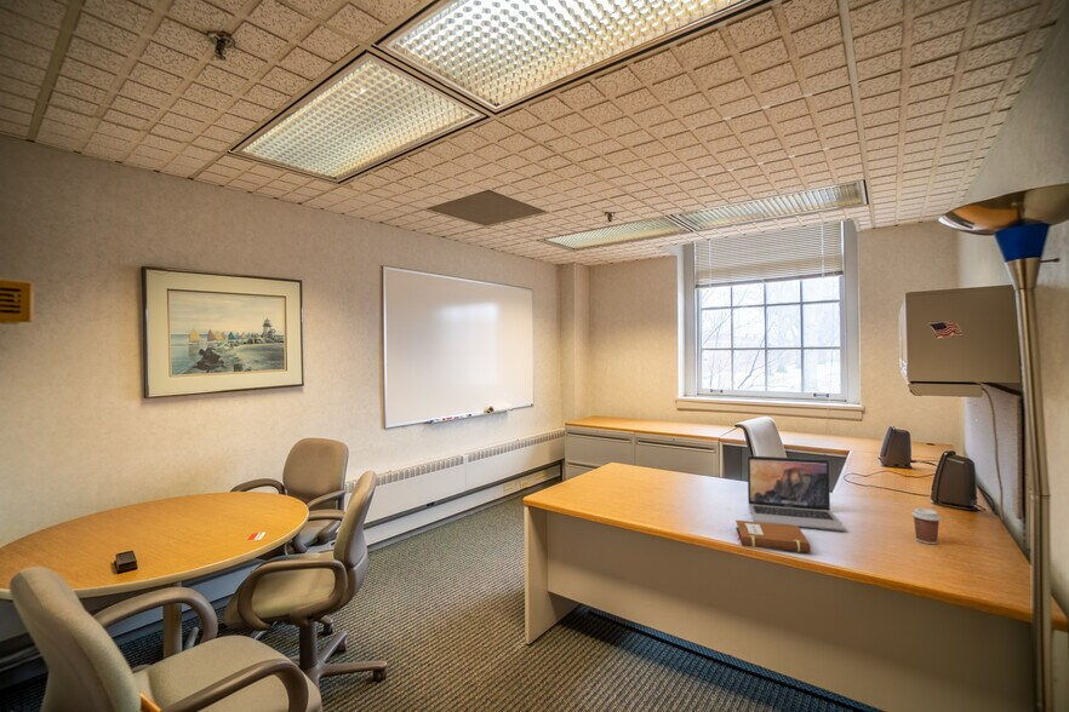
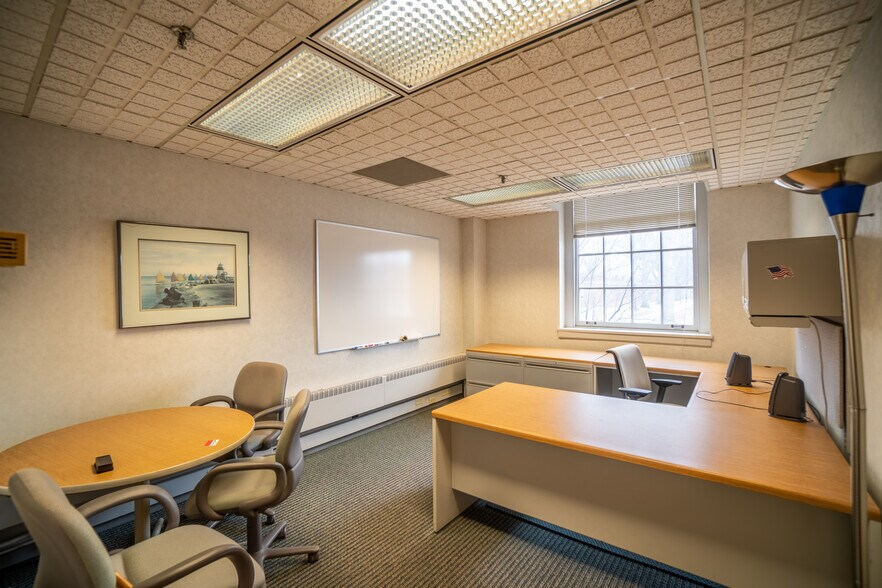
- notebook [734,519,812,553]
- laptop [747,454,847,532]
- coffee cup [910,507,943,545]
